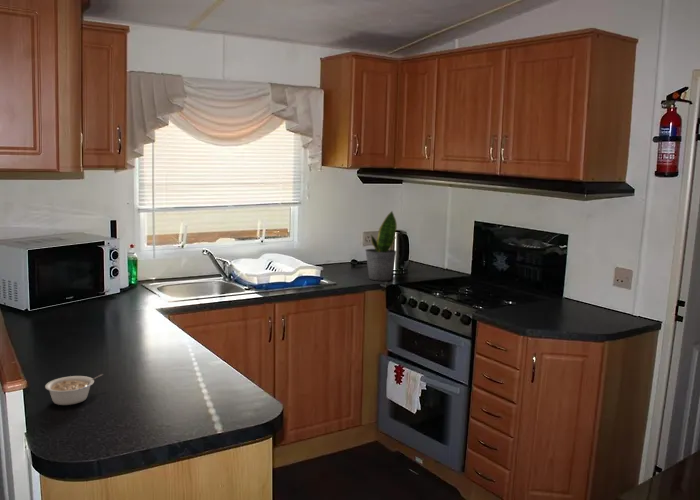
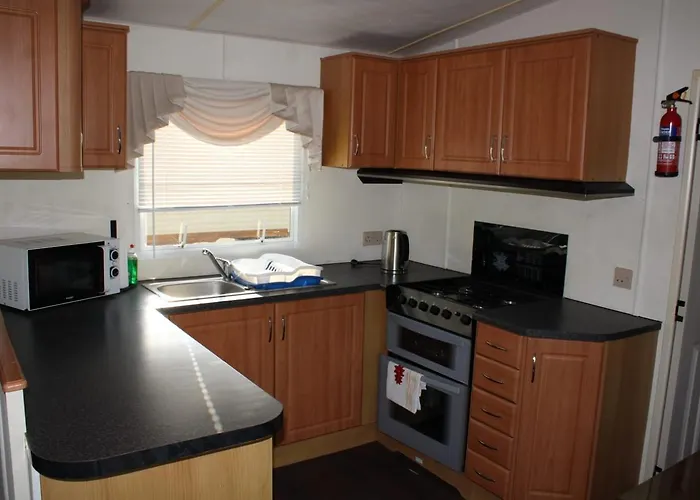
- legume [44,373,104,406]
- potted plant [364,210,398,282]
